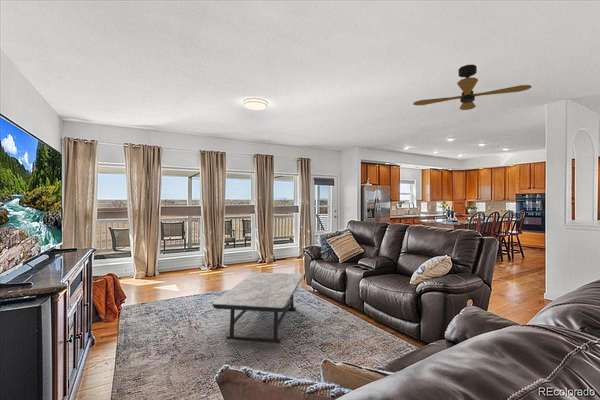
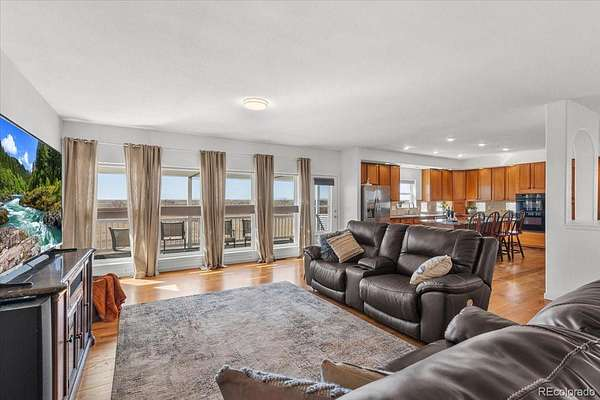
- ceiling fan [412,64,533,111]
- coffee table [211,271,305,344]
